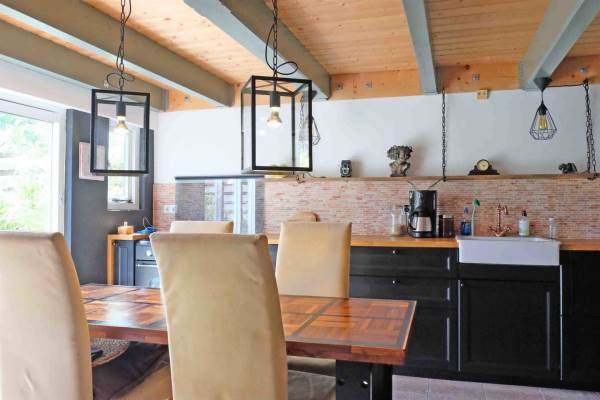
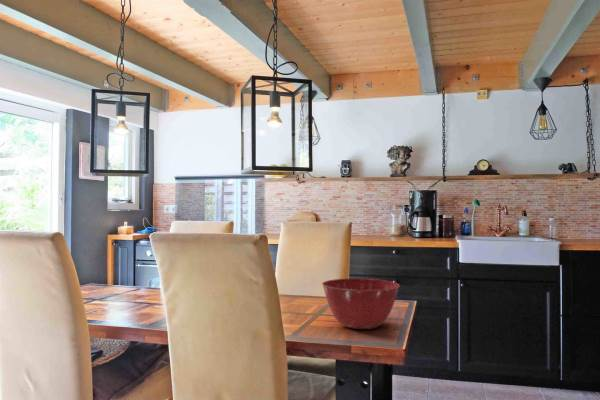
+ mixing bowl [321,277,401,330]
